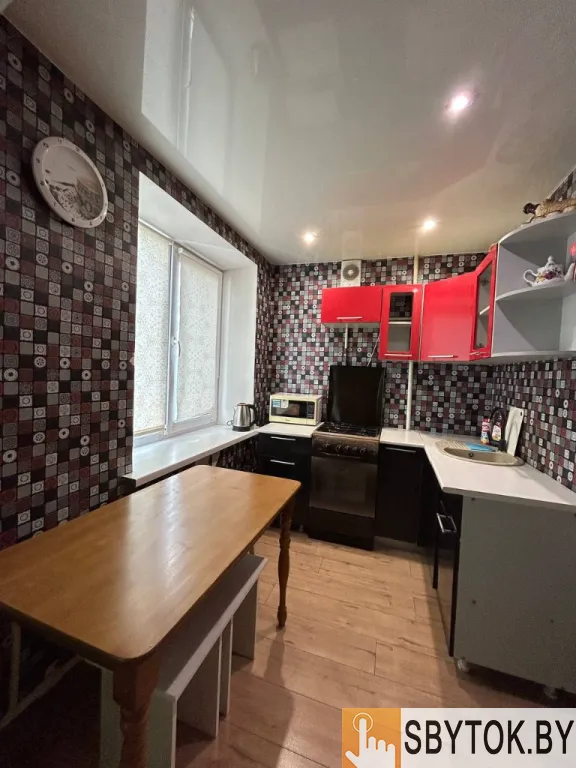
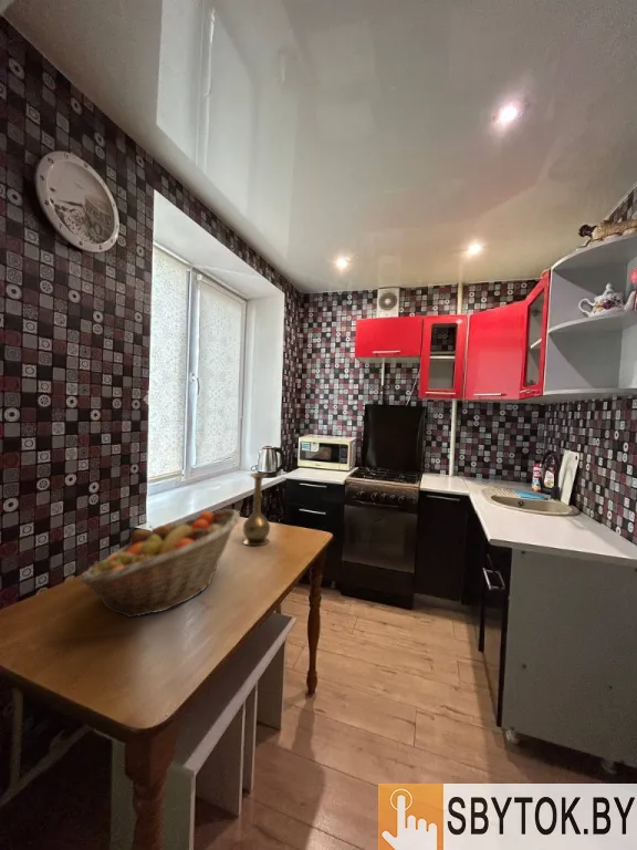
+ vase [241,471,271,547]
+ fruit basket [77,508,241,619]
